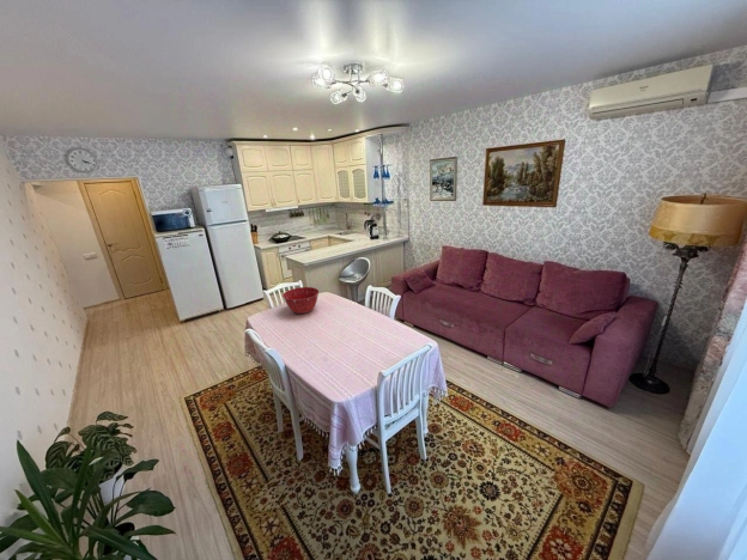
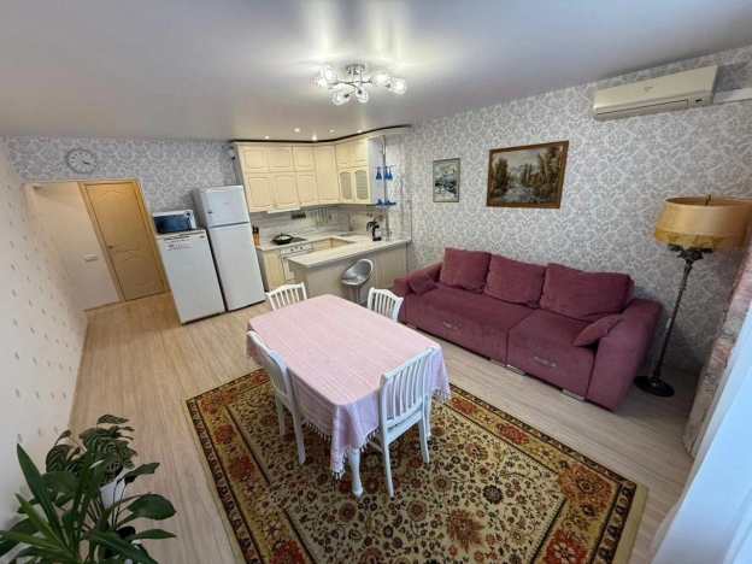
- mixing bowl [281,286,320,315]
